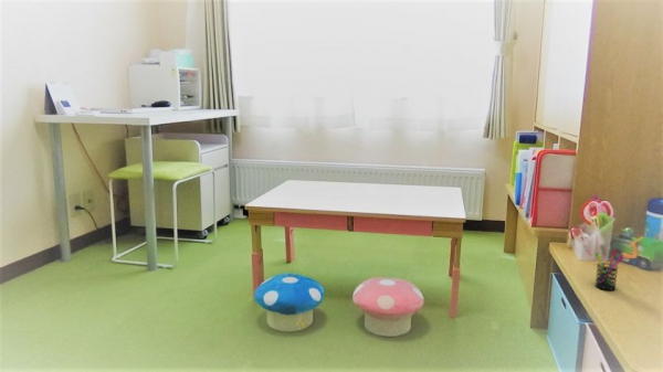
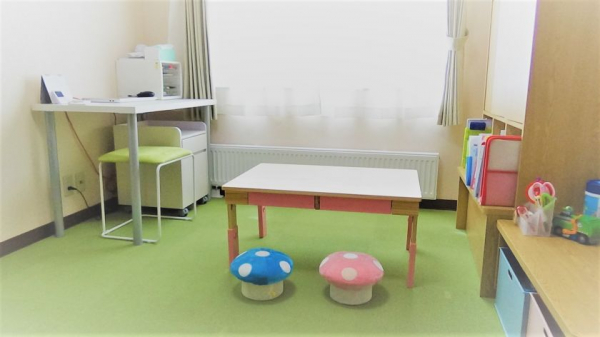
- pen holder [594,248,625,291]
